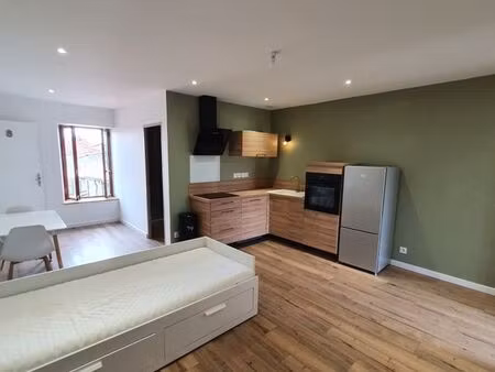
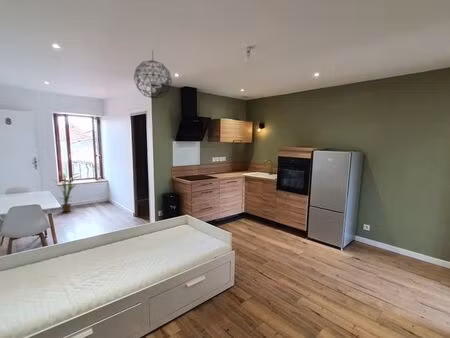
+ pendant light [133,49,173,100]
+ house plant [49,171,78,213]
